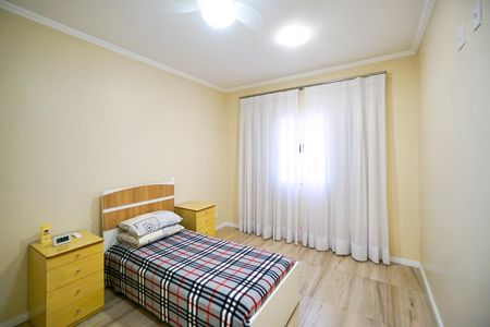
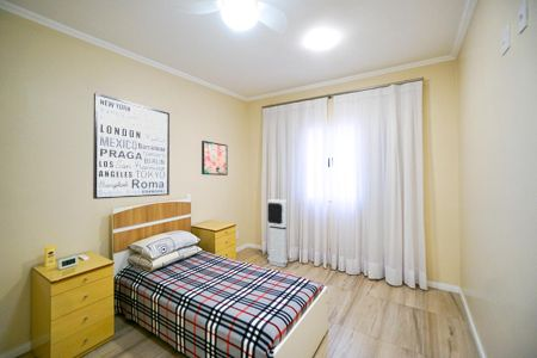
+ wall art [200,140,229,177]
+ wall art [92,92,171,200]
+ air purifier [266,198,289,268]
